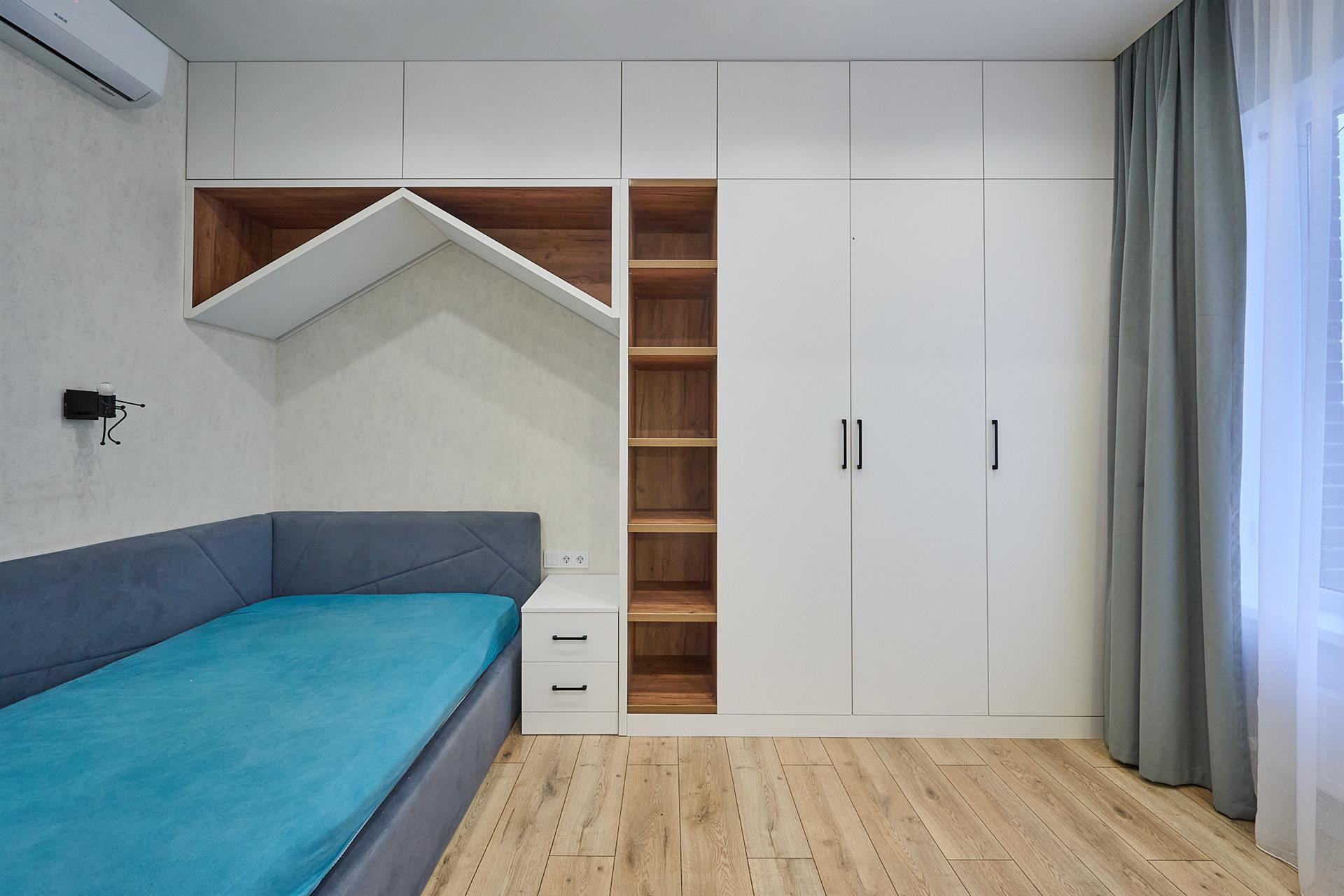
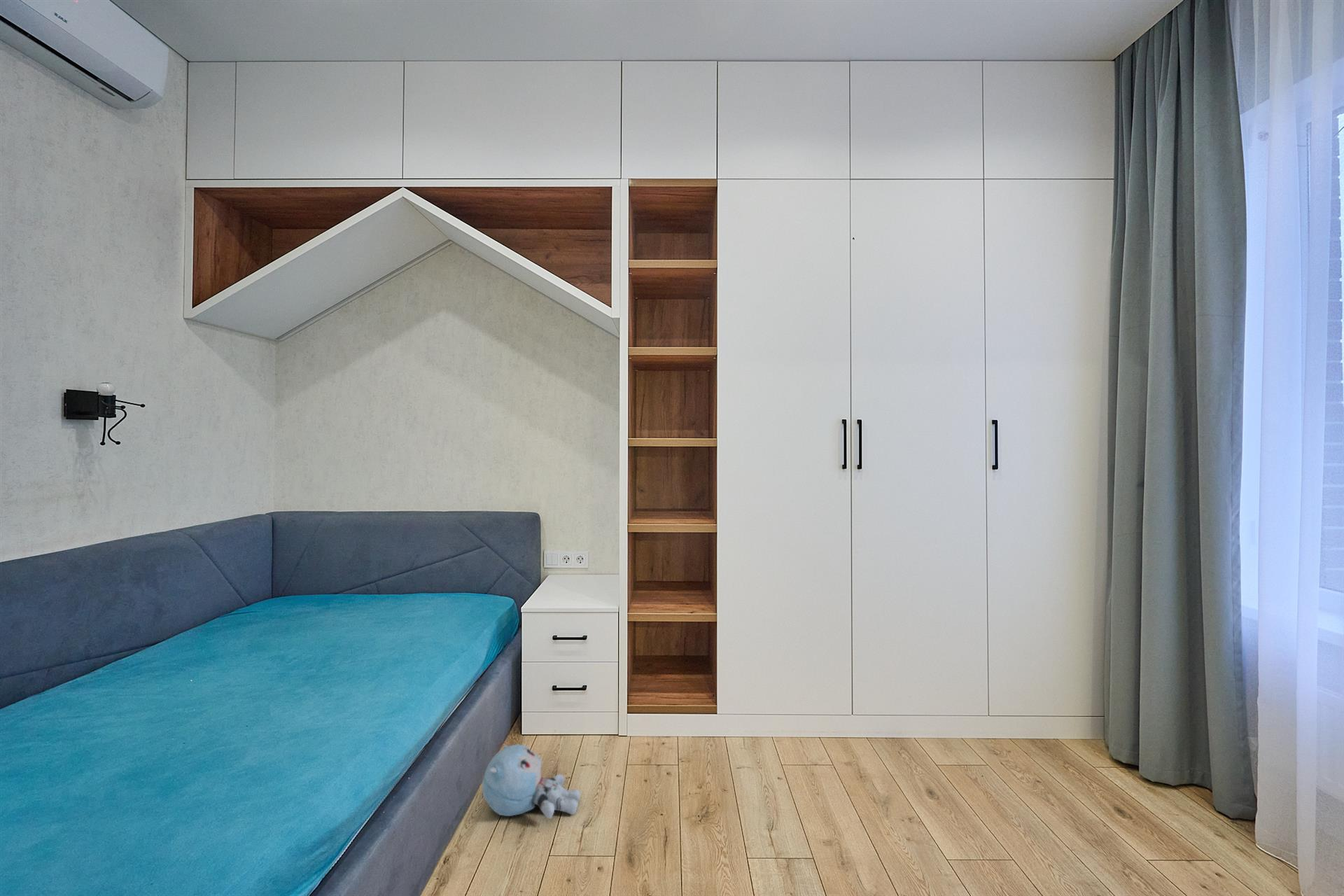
+ plush toy [482,743,582,820]
